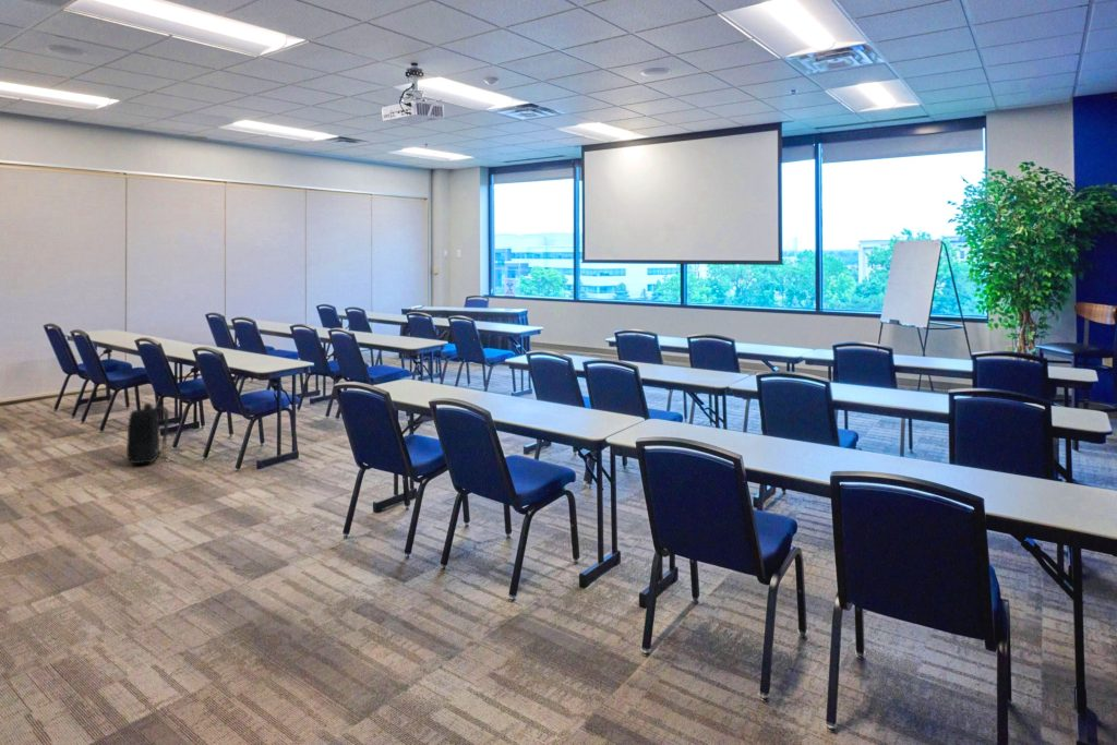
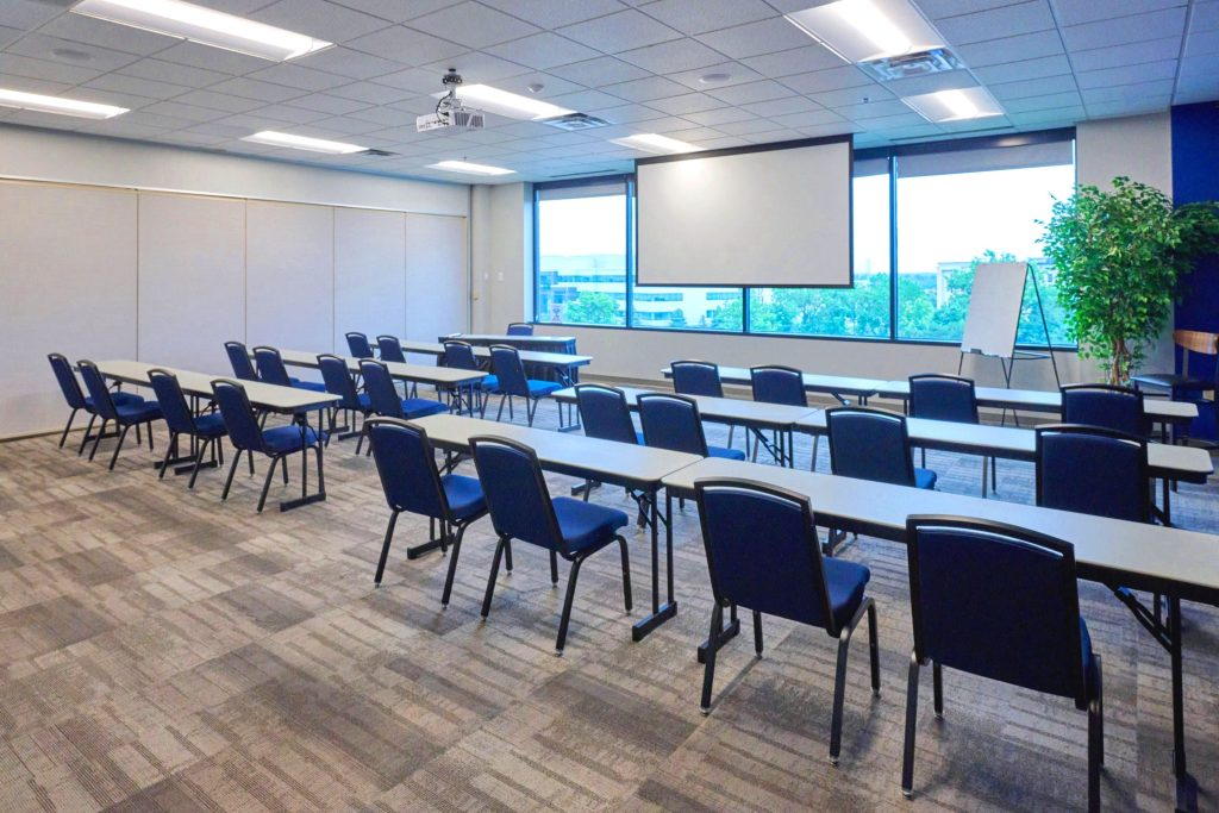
- backpack [125,402,170,465]
